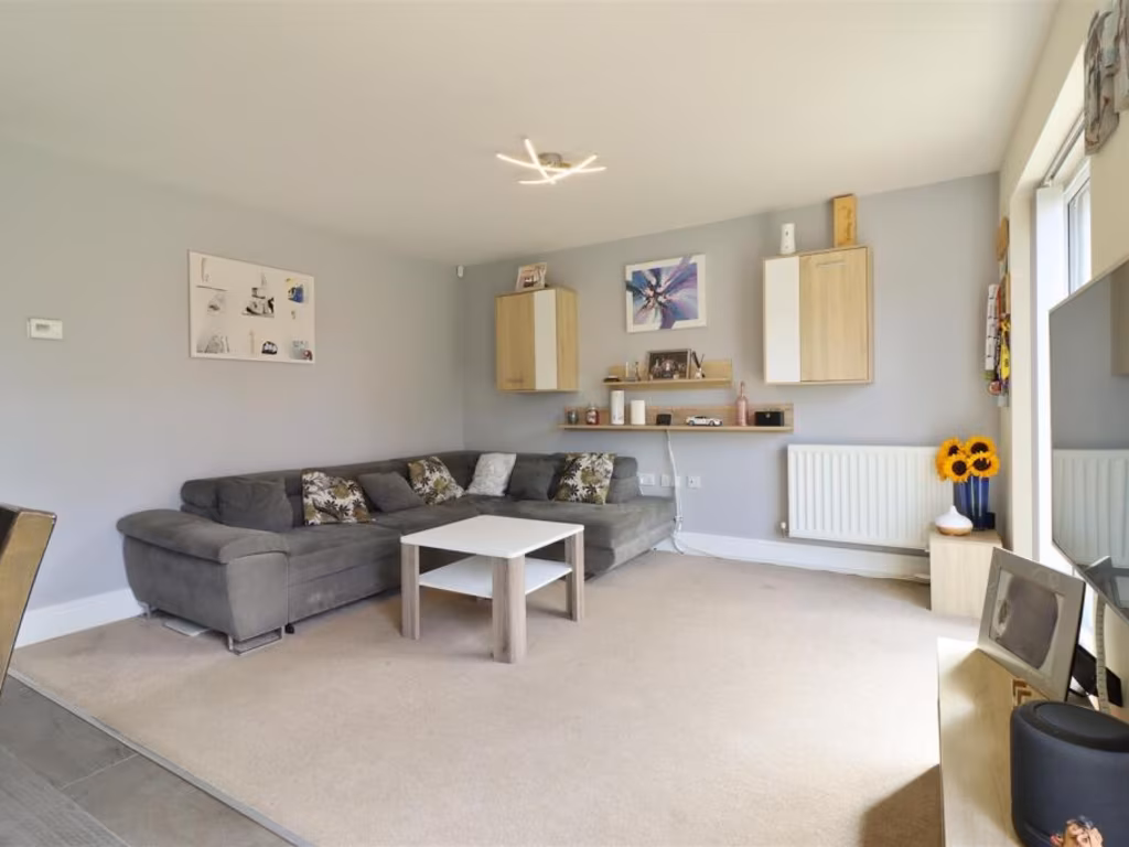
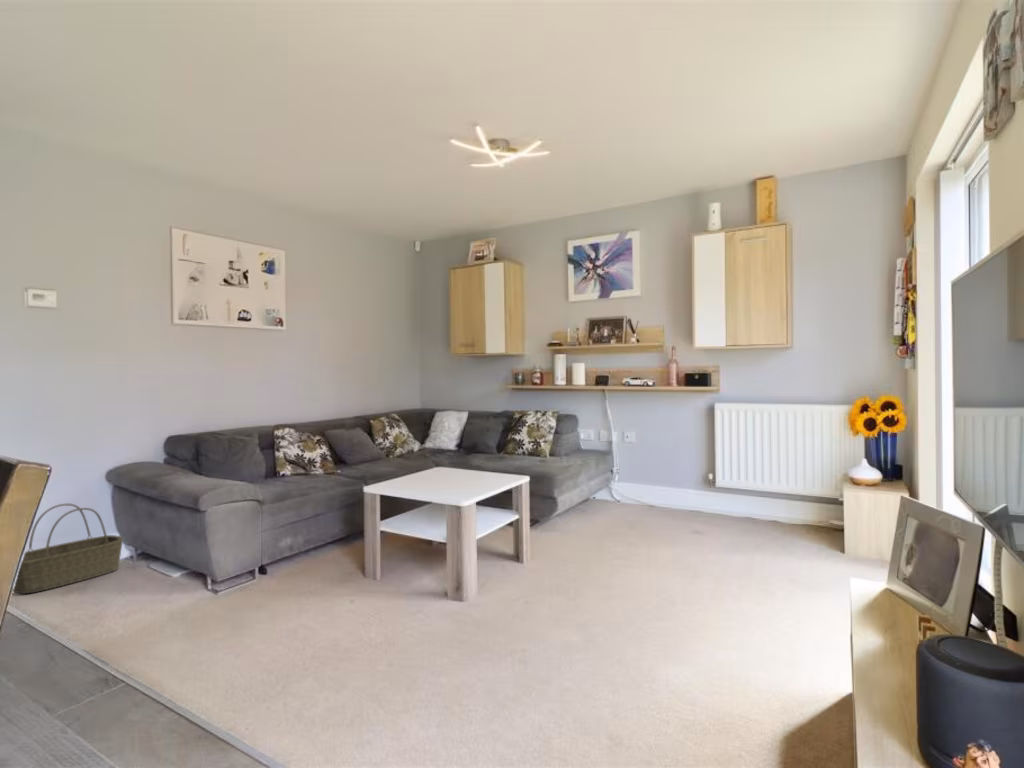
+ basket [12,502,124,595]
